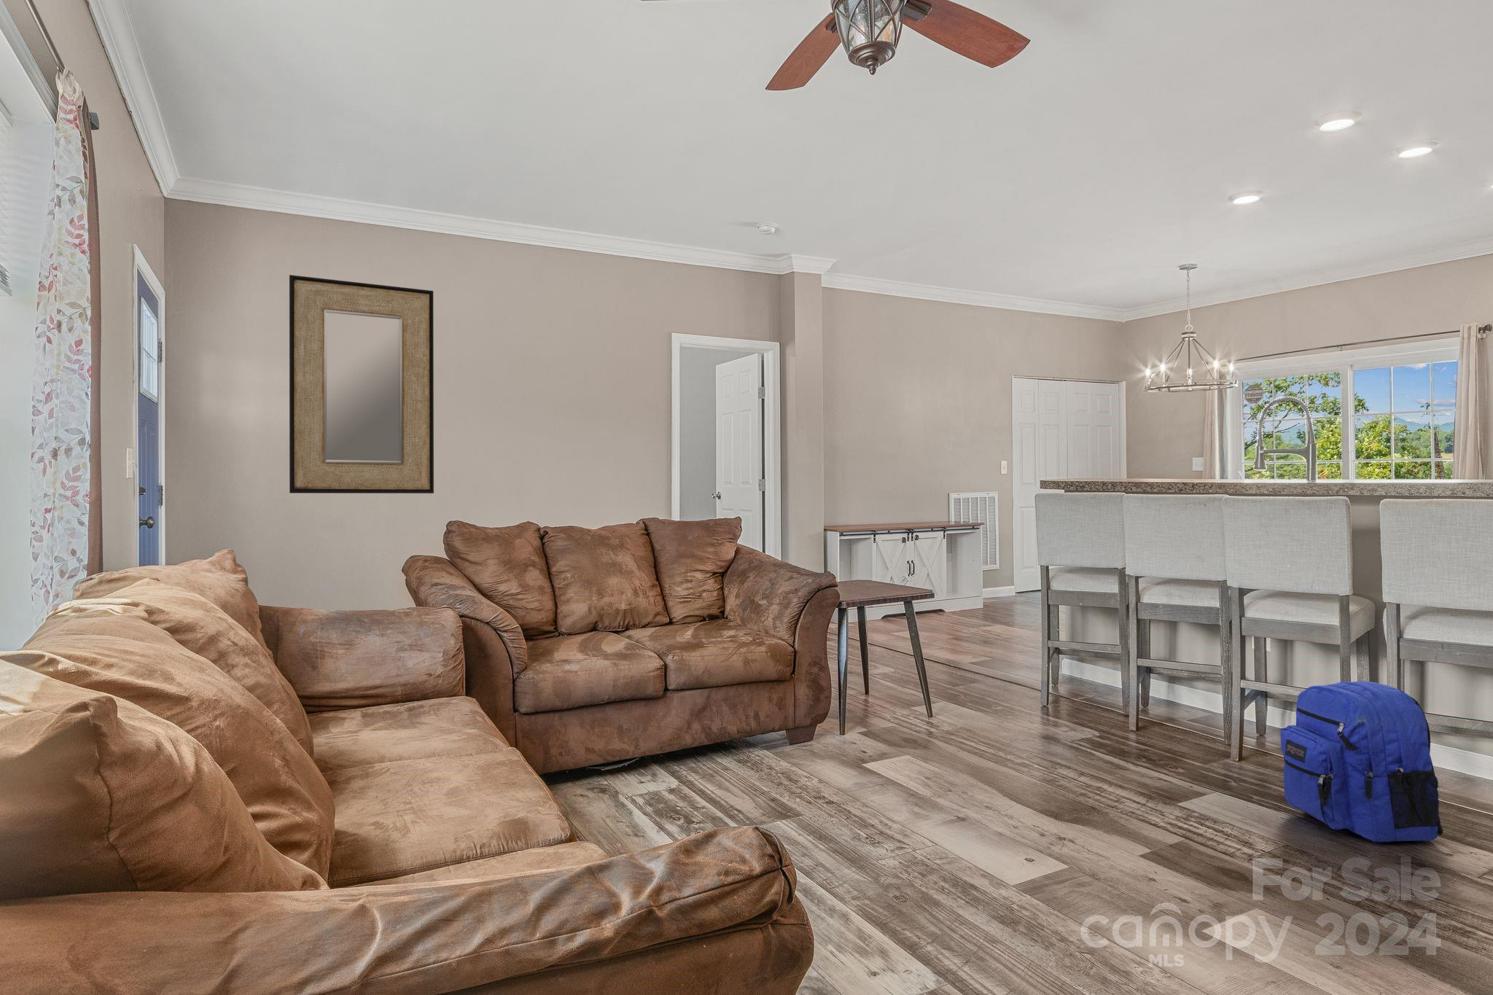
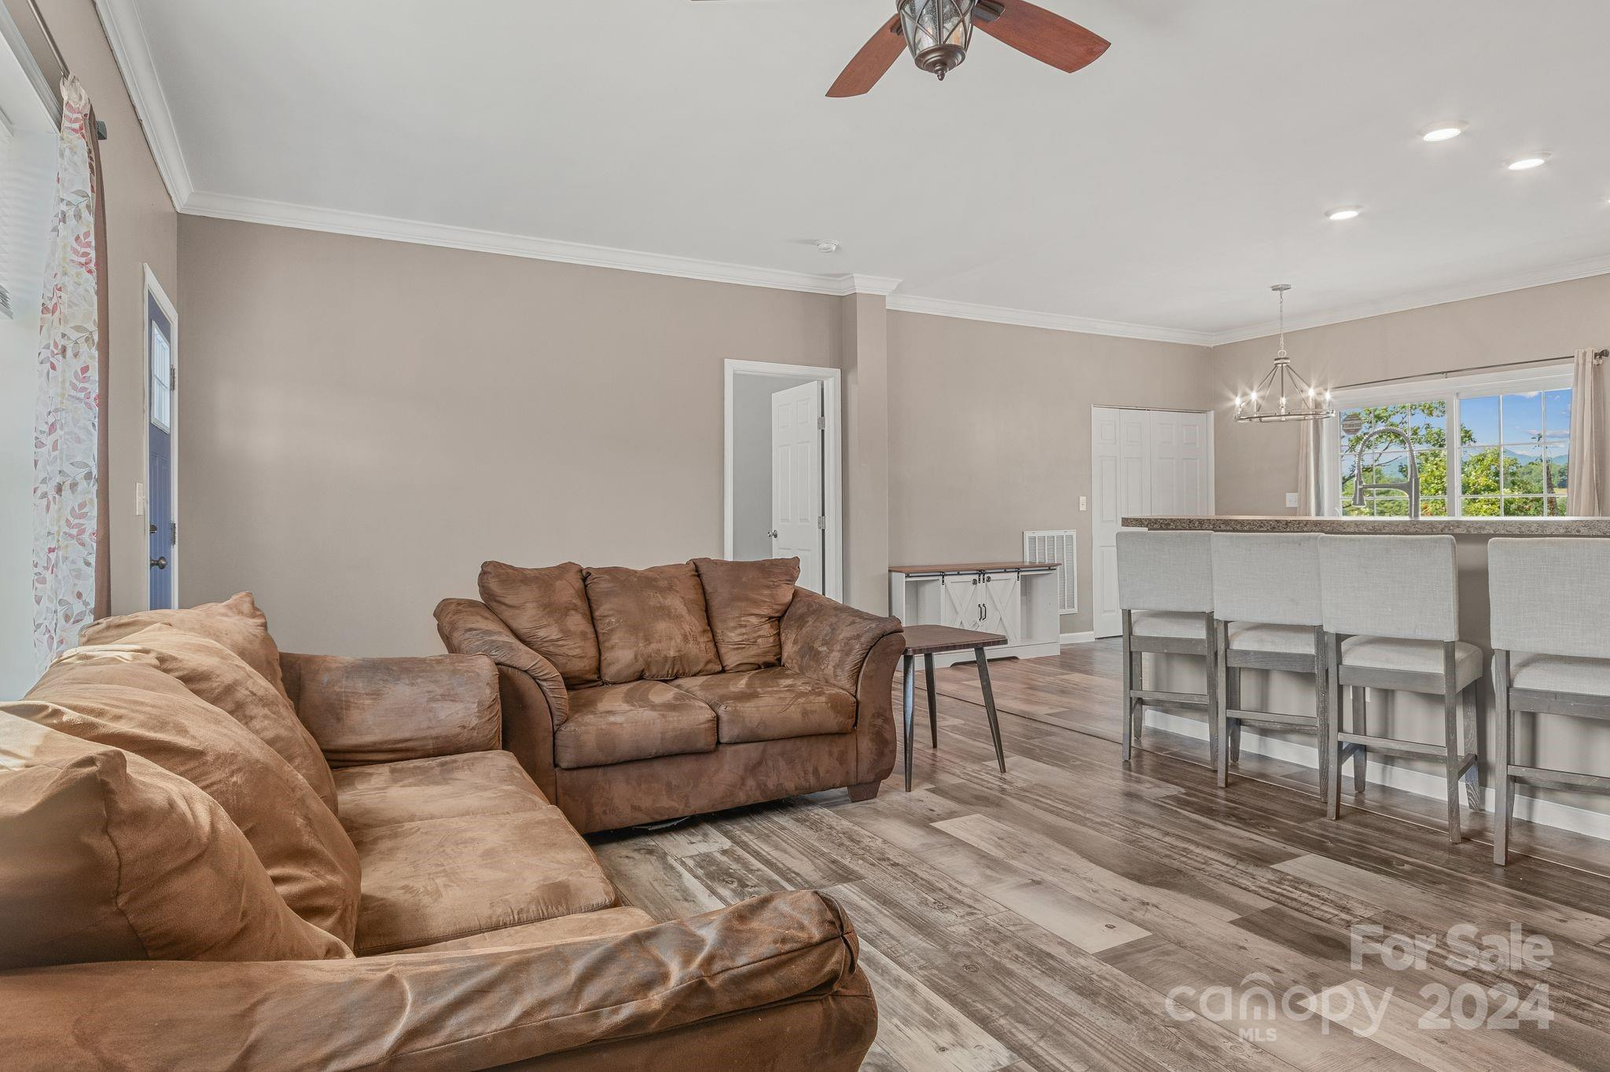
- backpack [1280,680,1444,843]
- home mirror [289,274,434,494]
